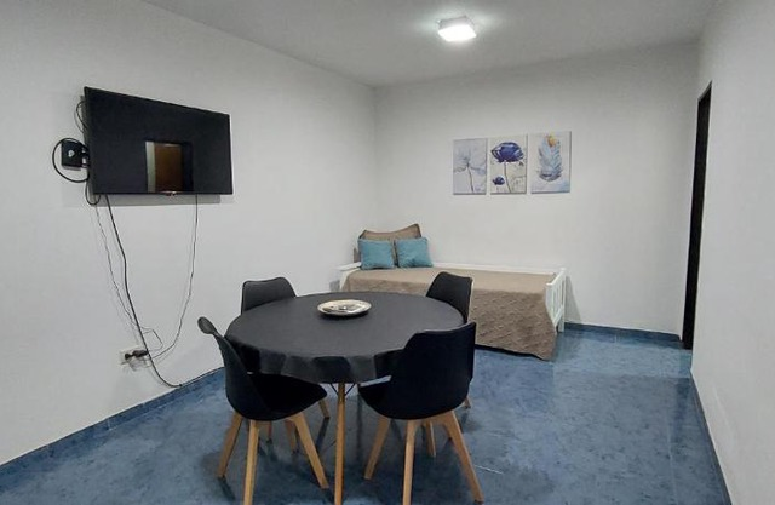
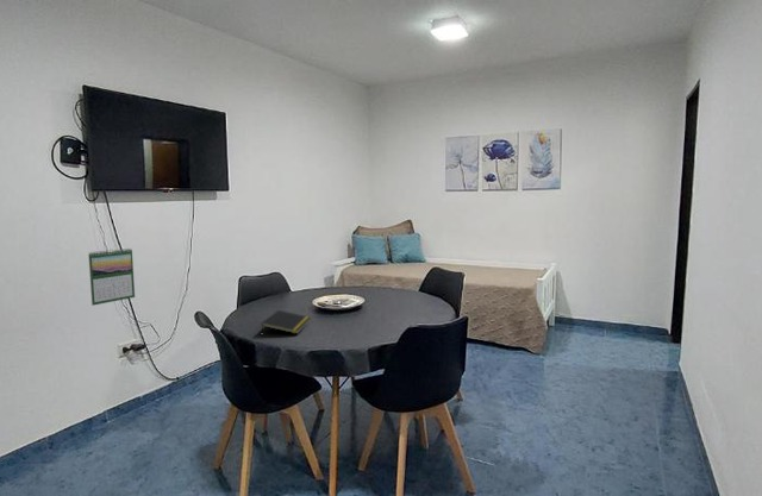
+ notepad [260,309,312,335]
+ calendar [88,247,136,306]
